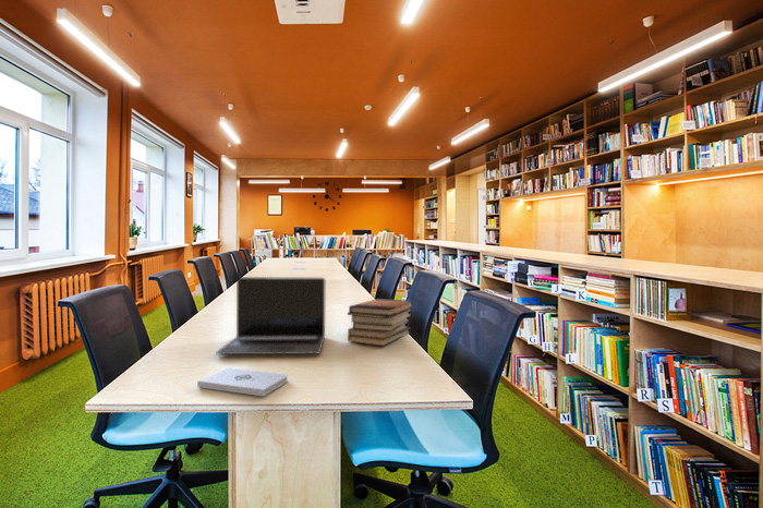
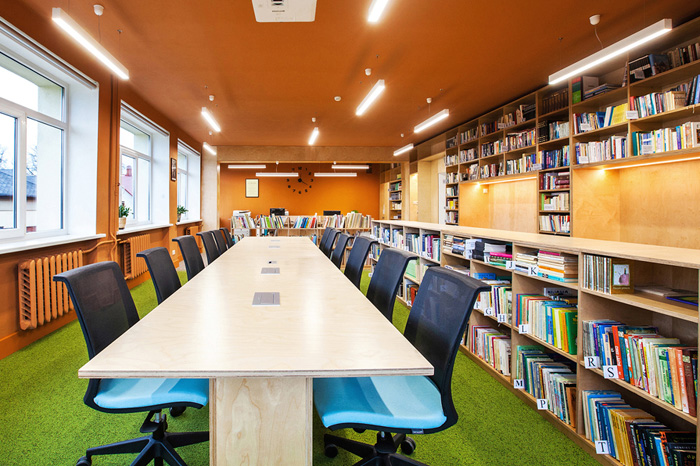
- laptop [215,276,326,355]
- notepad [196,367,289,397]
- book stack [347,298,414,347]
